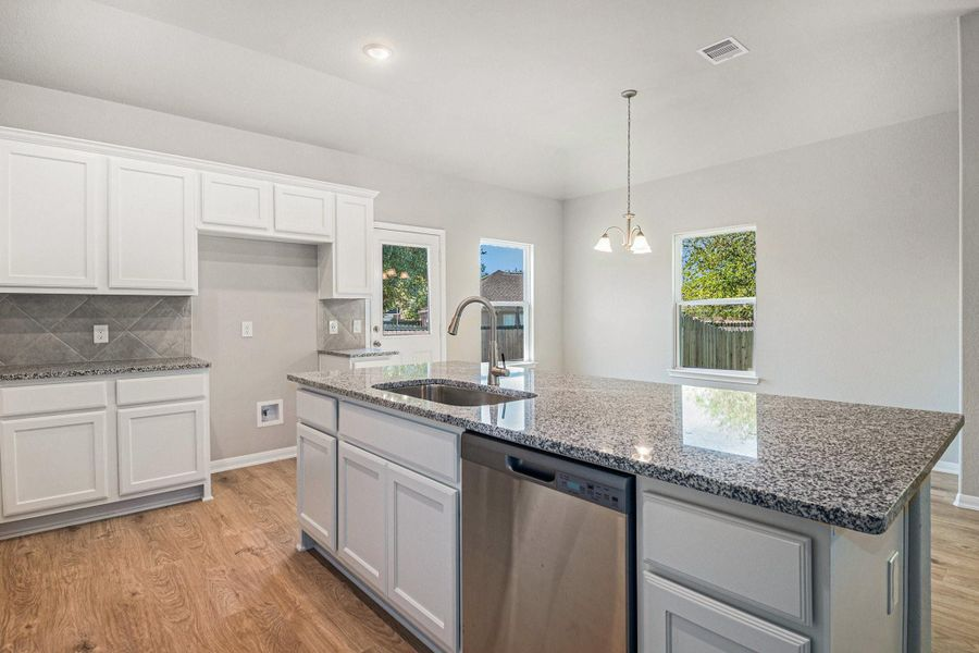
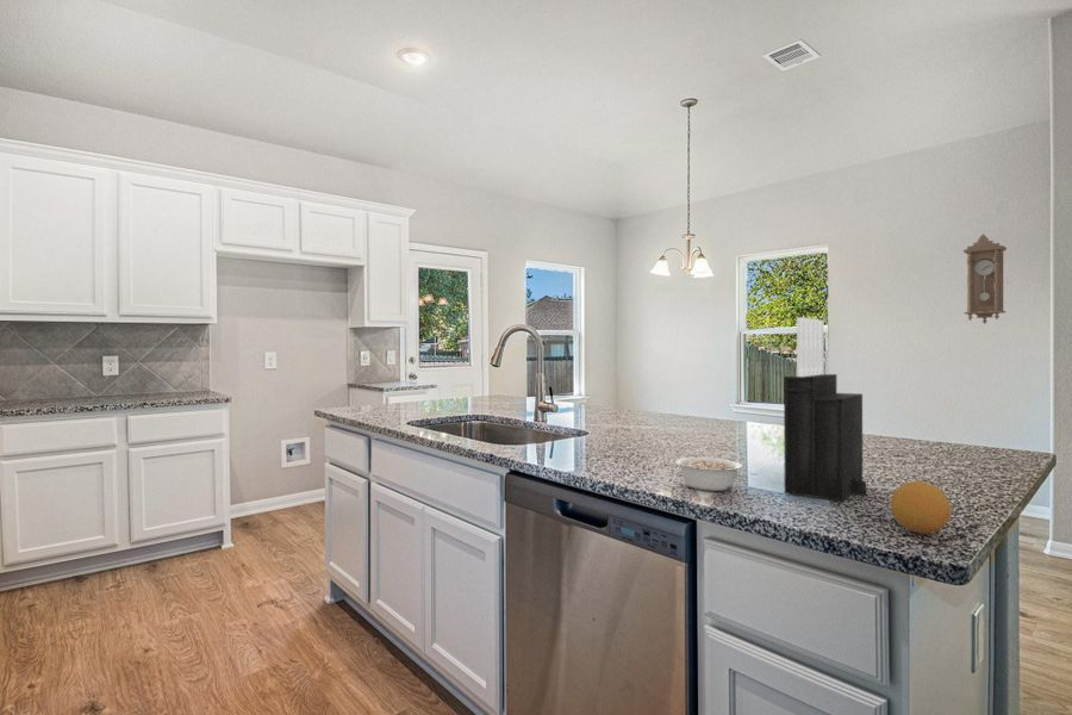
+ fruit [890,480,953,535]
+ pendulum clock [962,234,1008,325]
+ knife block [783,316,867,503]
+ legume [674,456,743,492]
